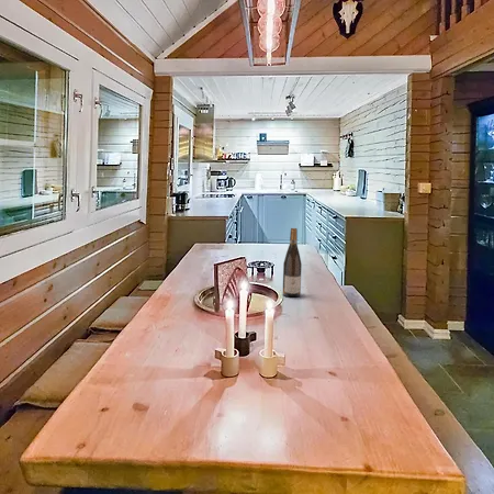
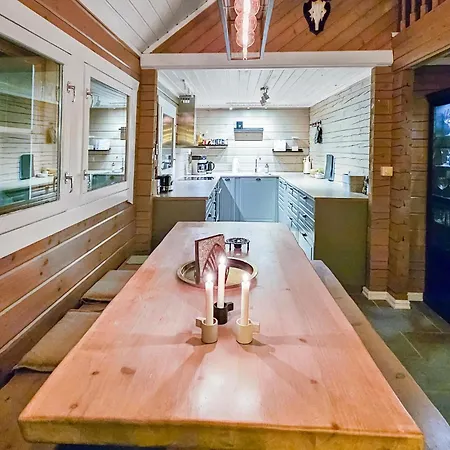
- wine bottle [282,227,303,297]
